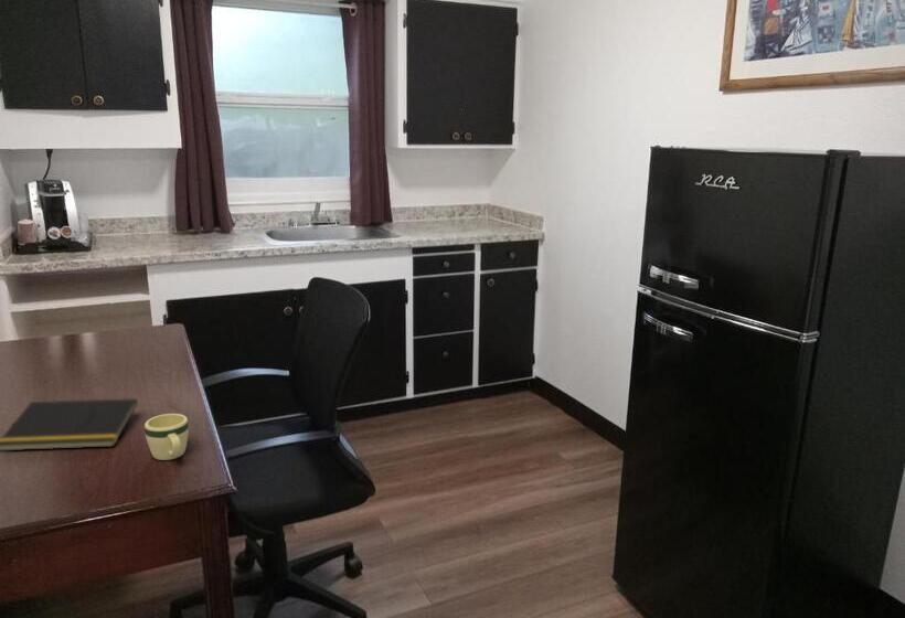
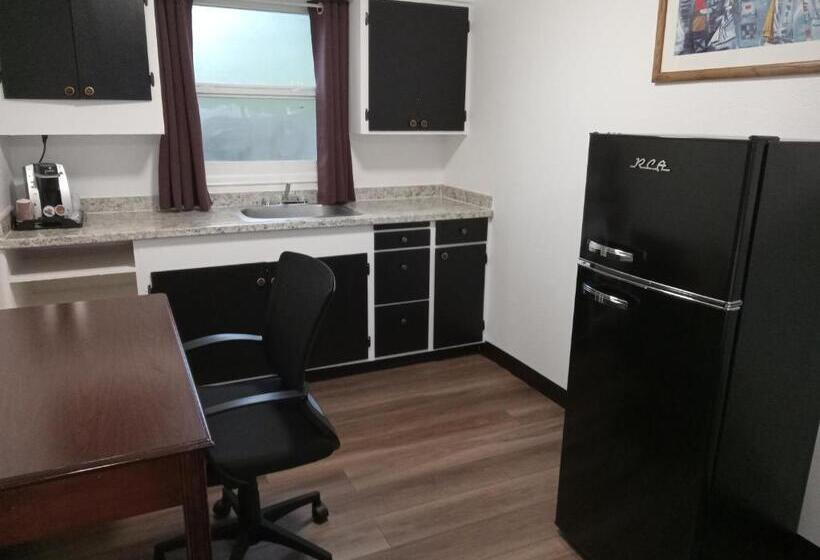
- notepad [0,397,139,451]
- mug [143,413,190,461]
